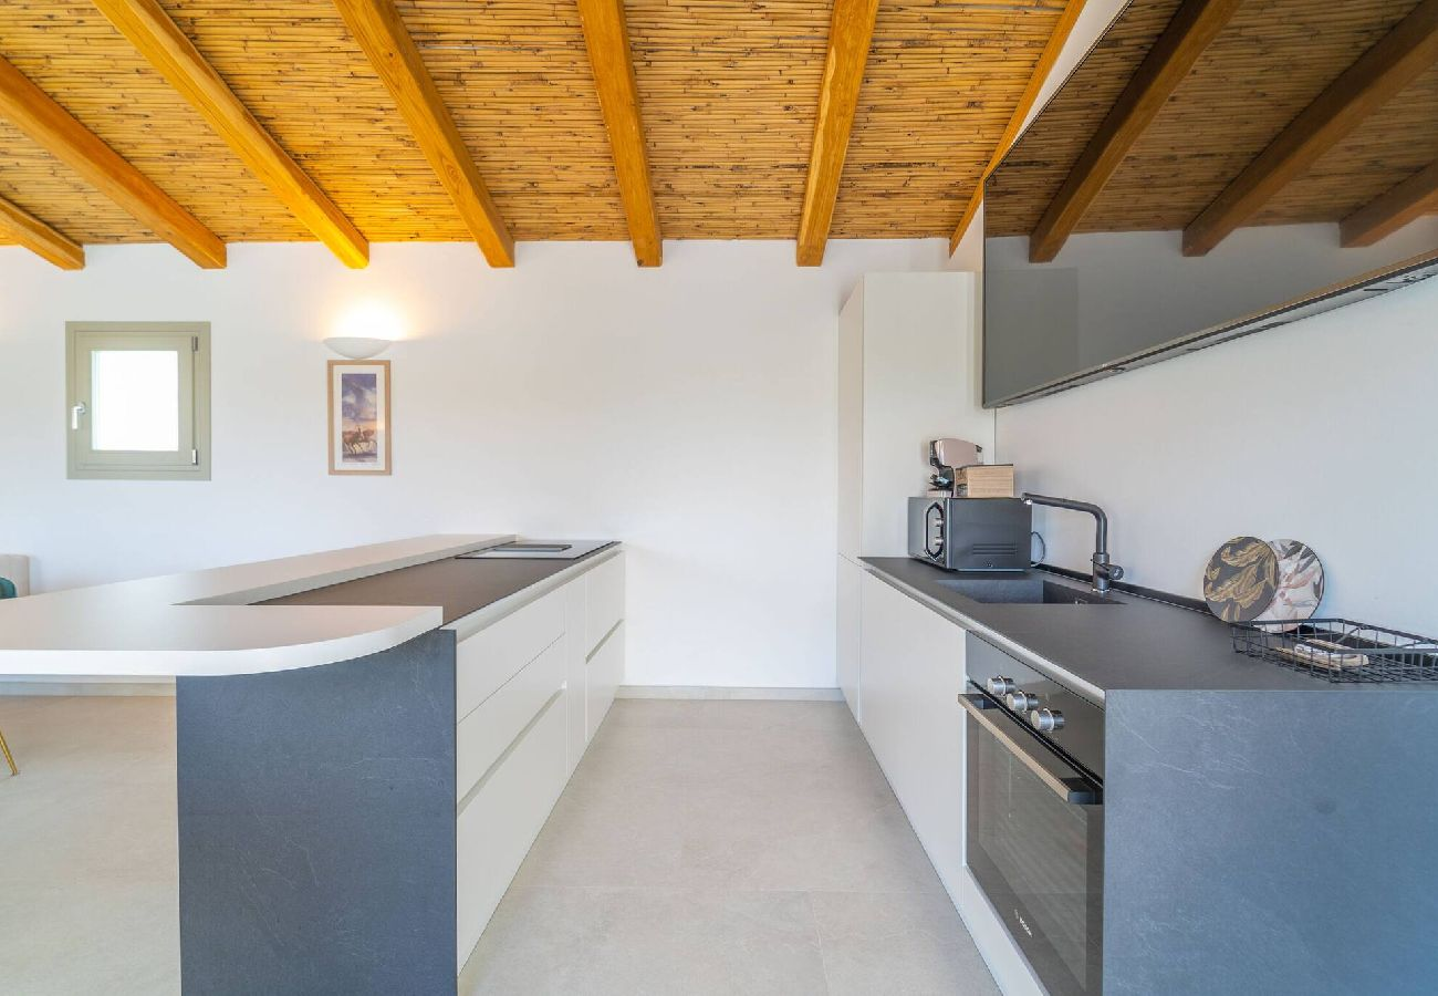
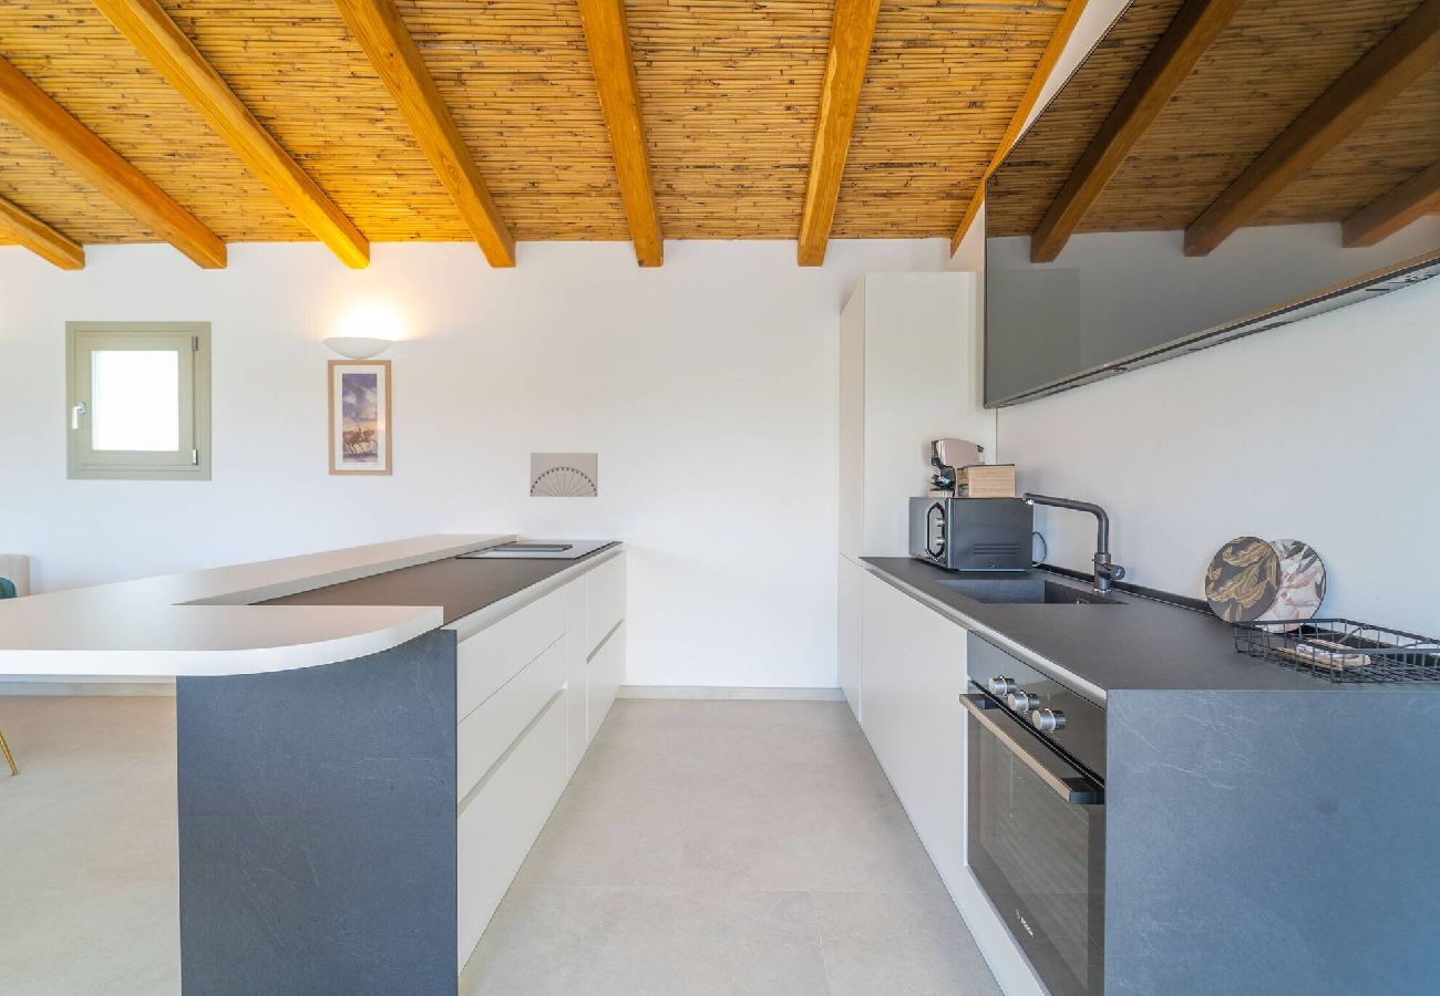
+ wall art [529,452,599,498]
